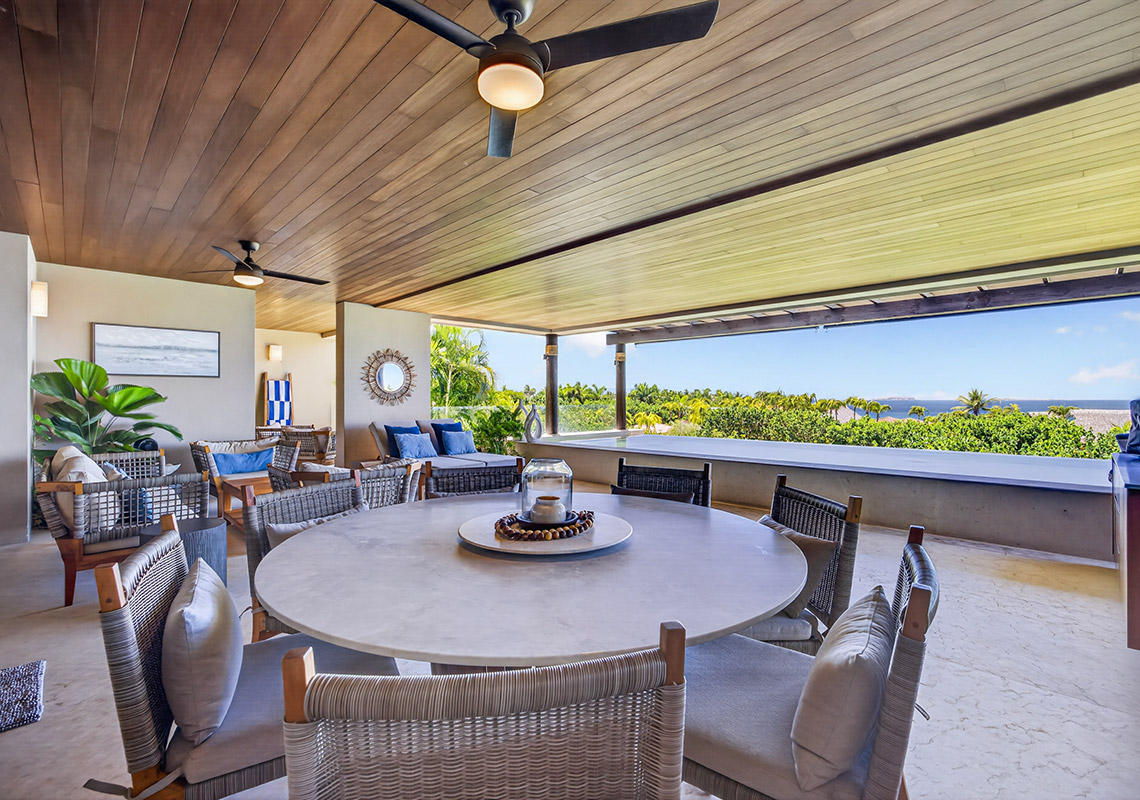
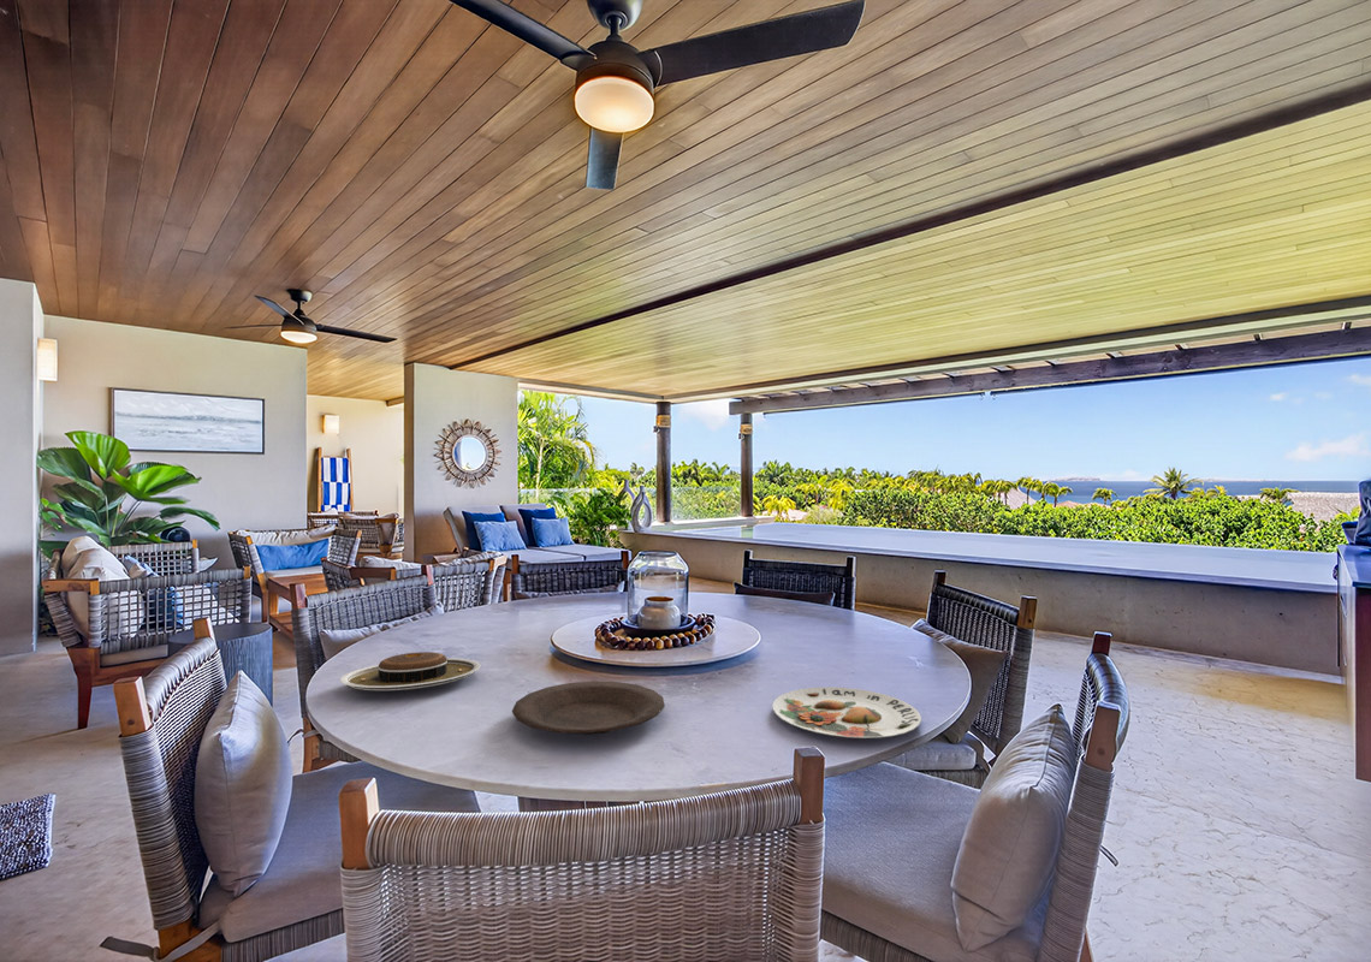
+ plate [771,685,922,740]
+ plate [339,651,481,691]
+ plate [511,679,666,736]
